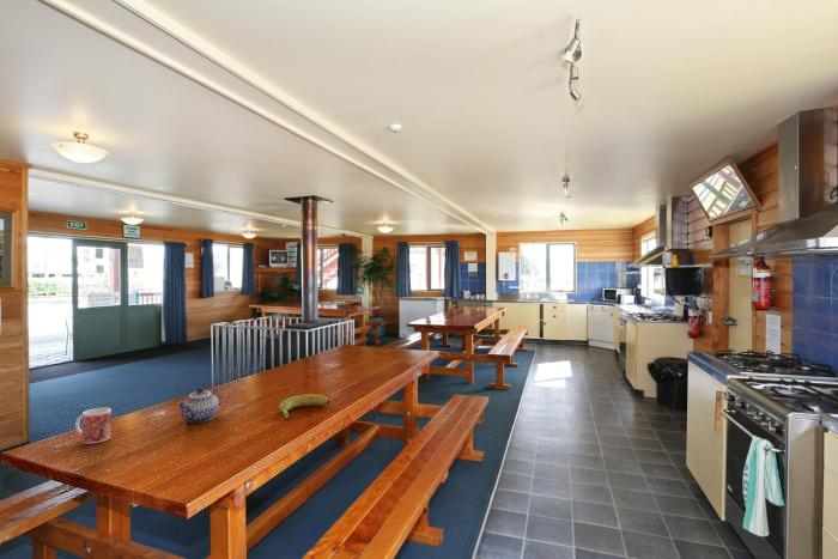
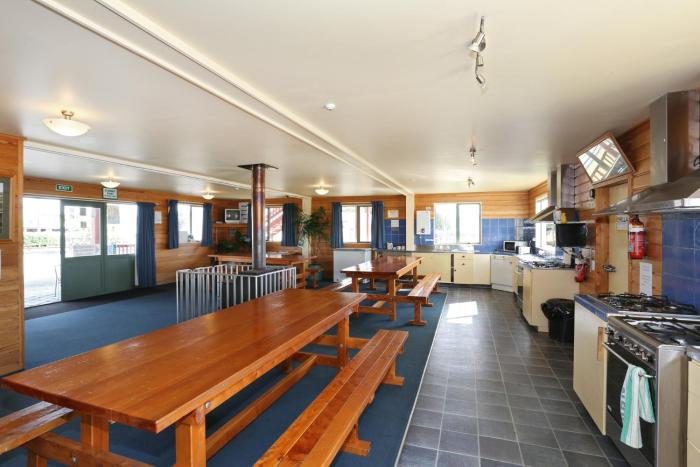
- teapot [176,387,223,424]
- banana [278,393,330,420]
- mug [74,407,113,445]
